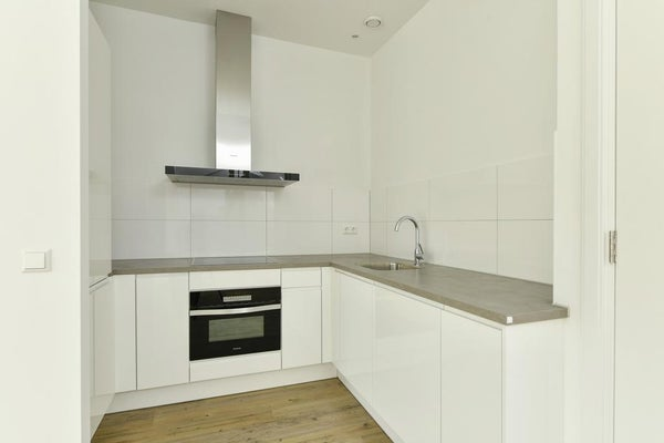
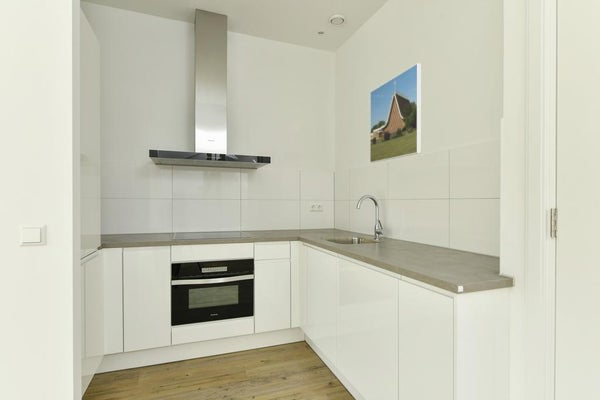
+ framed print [369,62,422,164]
